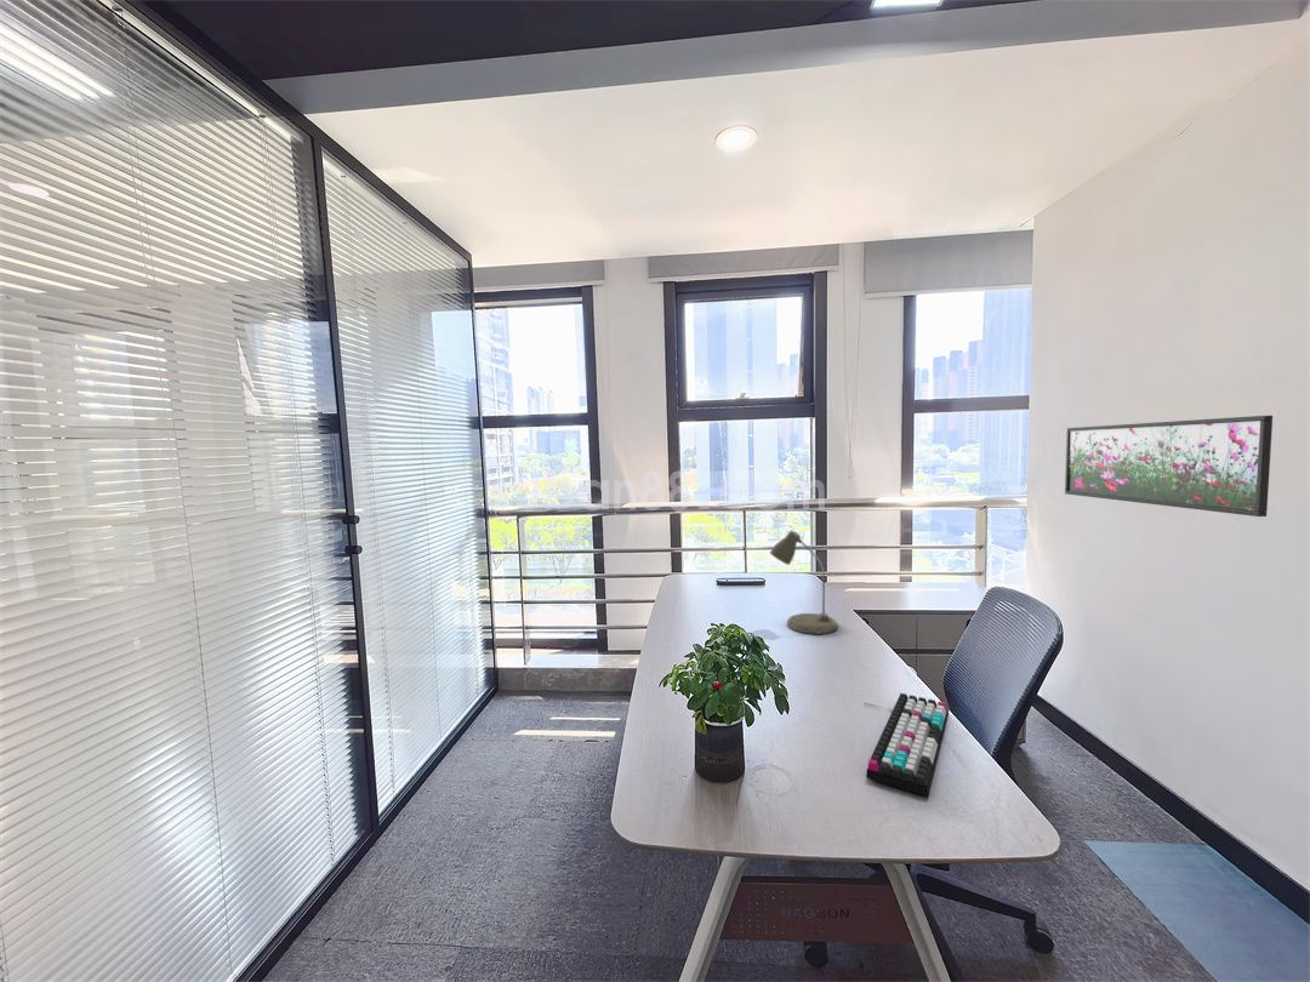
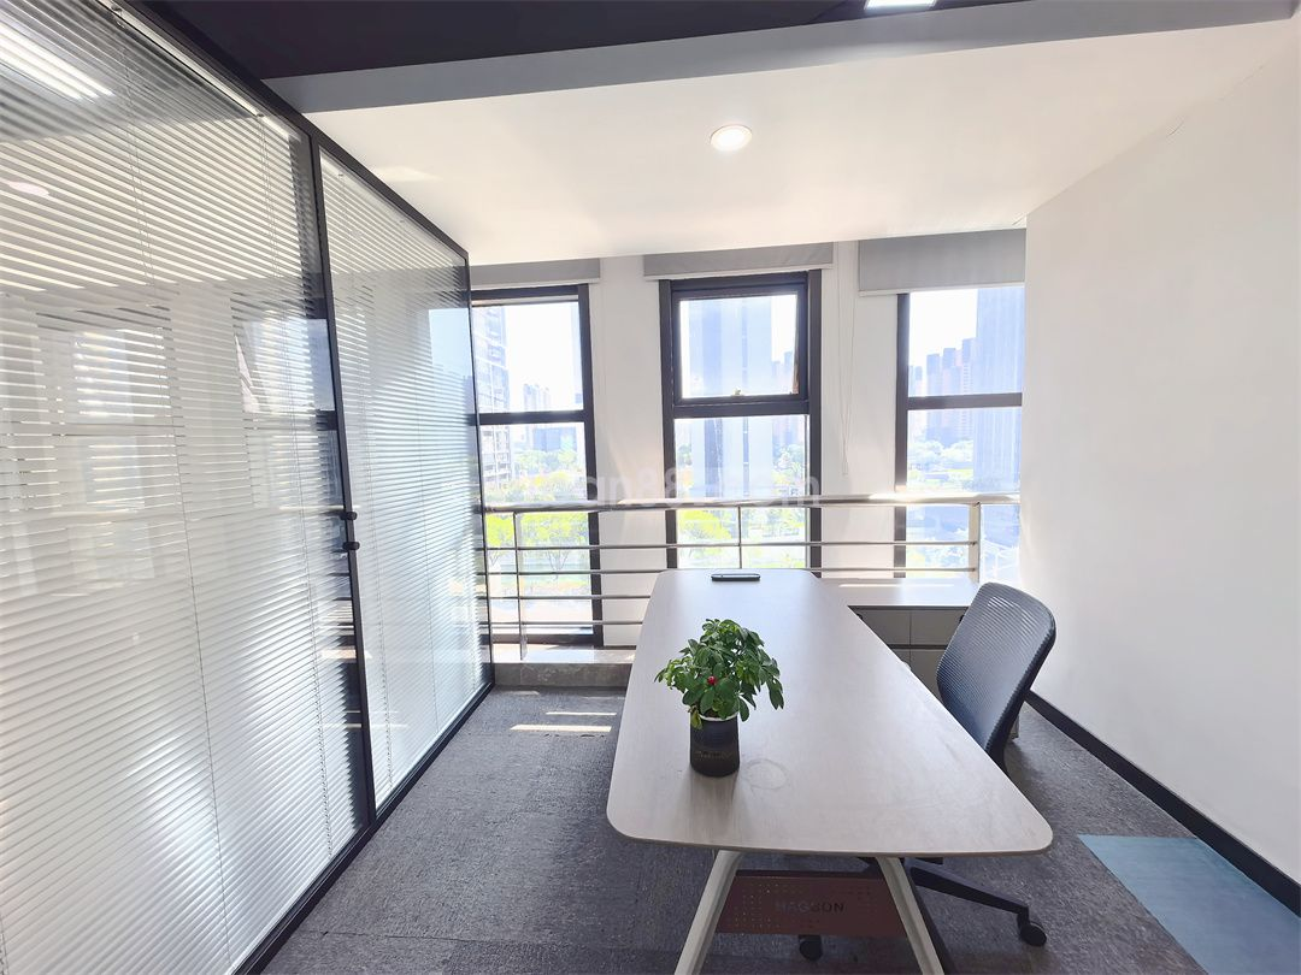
- keyboard [864,692,950,798]
- desk lamp [769,530,839,635]
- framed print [1064,415,1274,518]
